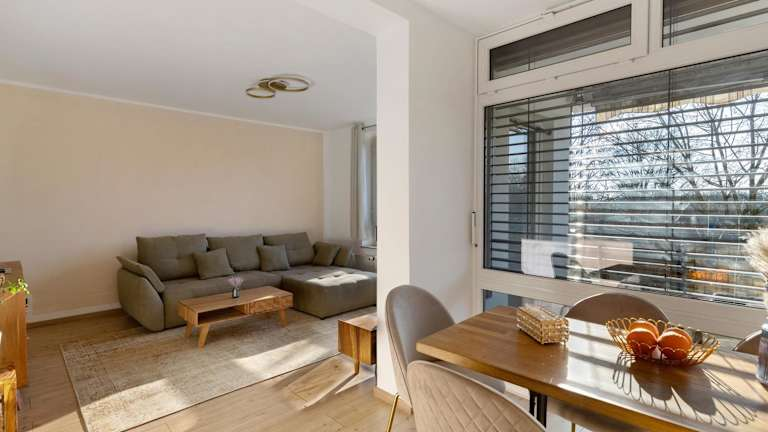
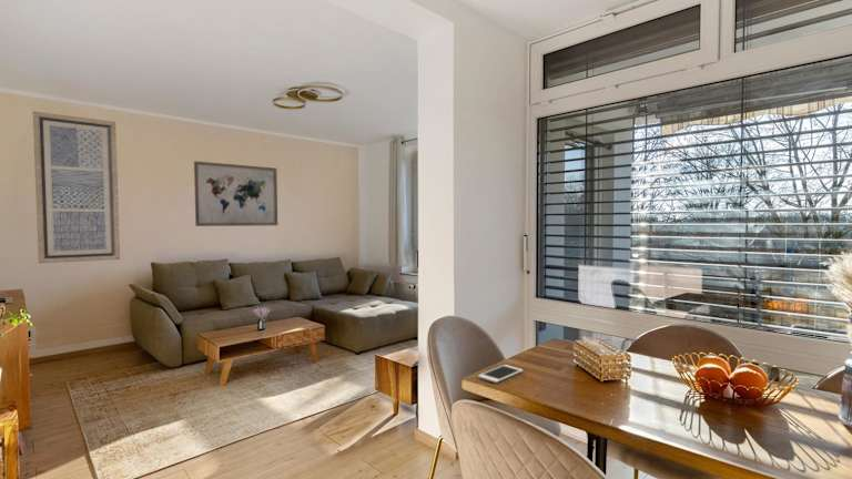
+ wall art [32,111,121,265]
+ wall art [193,160,278,227]
+ cell phone [477,364,524,384]
